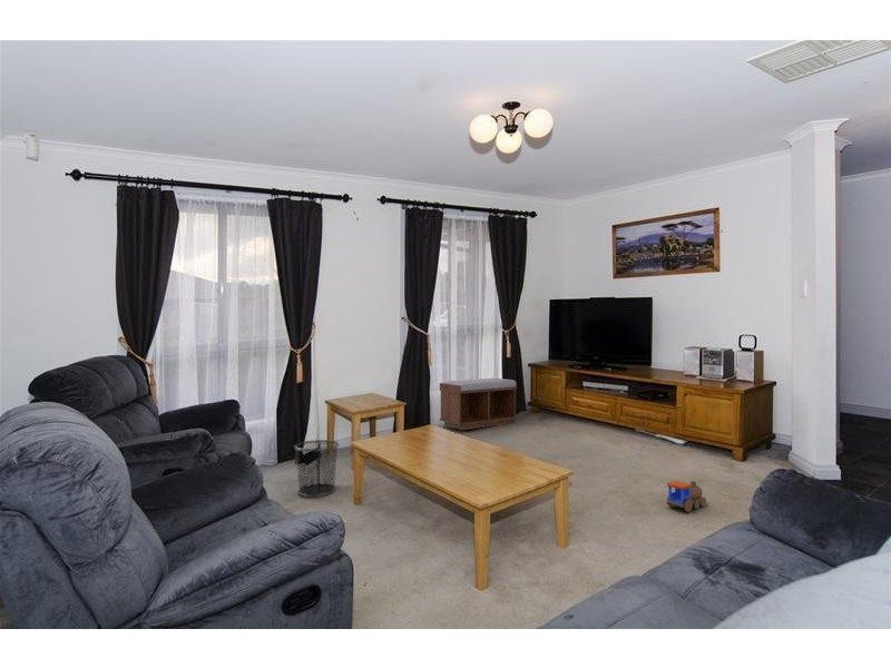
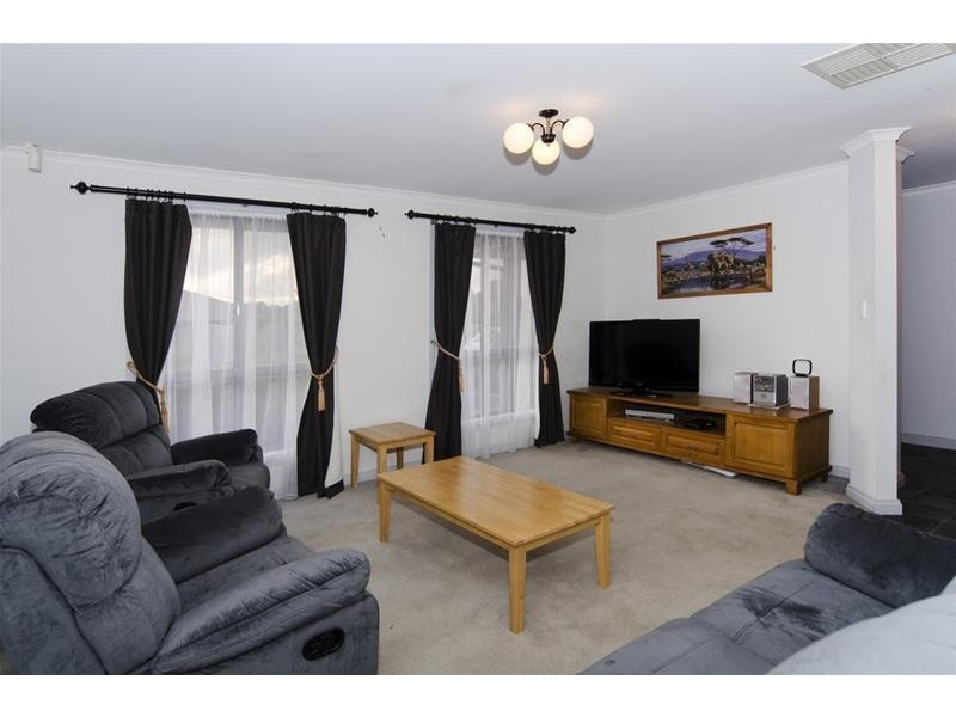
- waste bin [293,439,340,498]
- toy train [666,480,707,513]
- bench [439,377,518,431]
